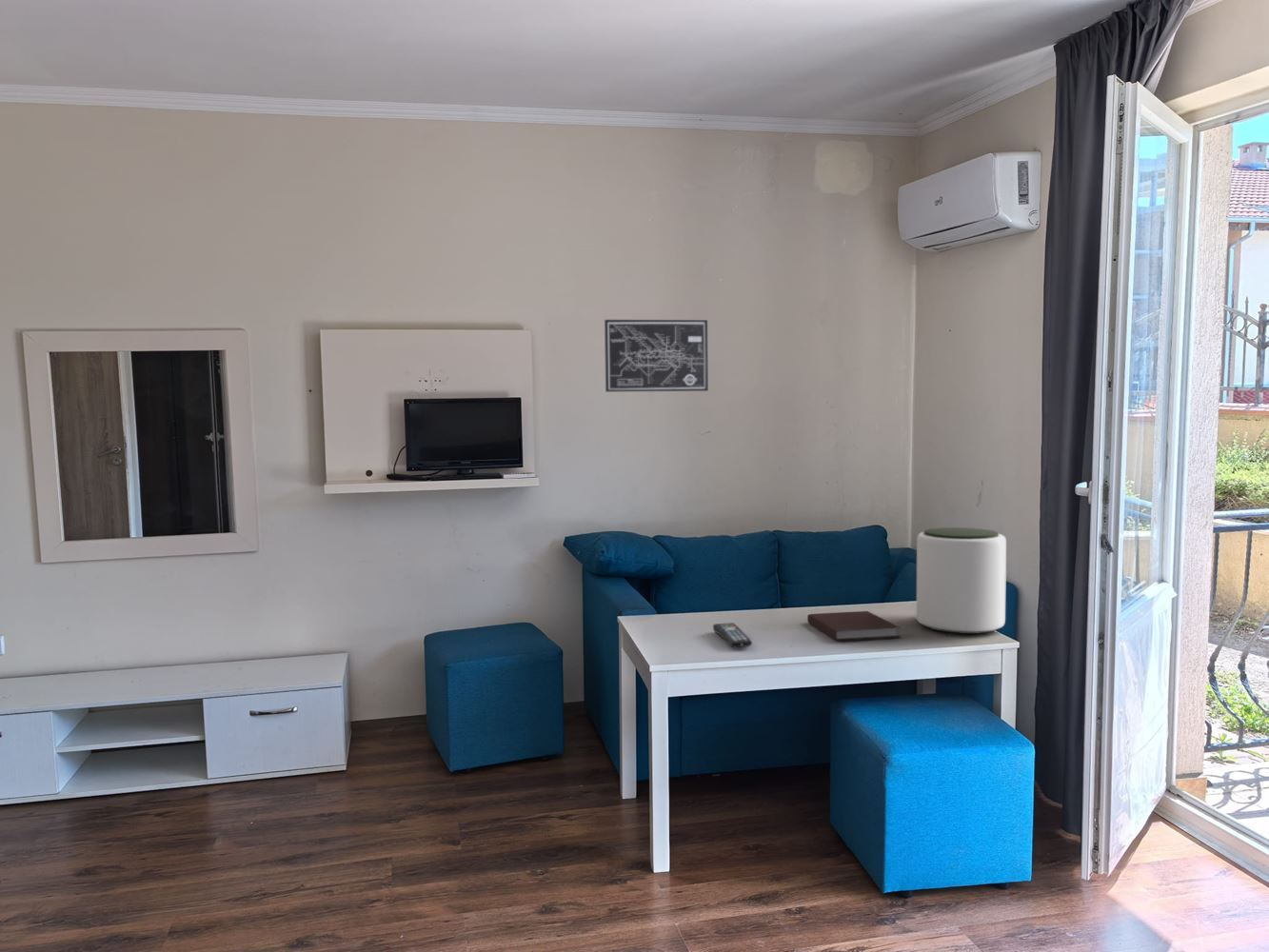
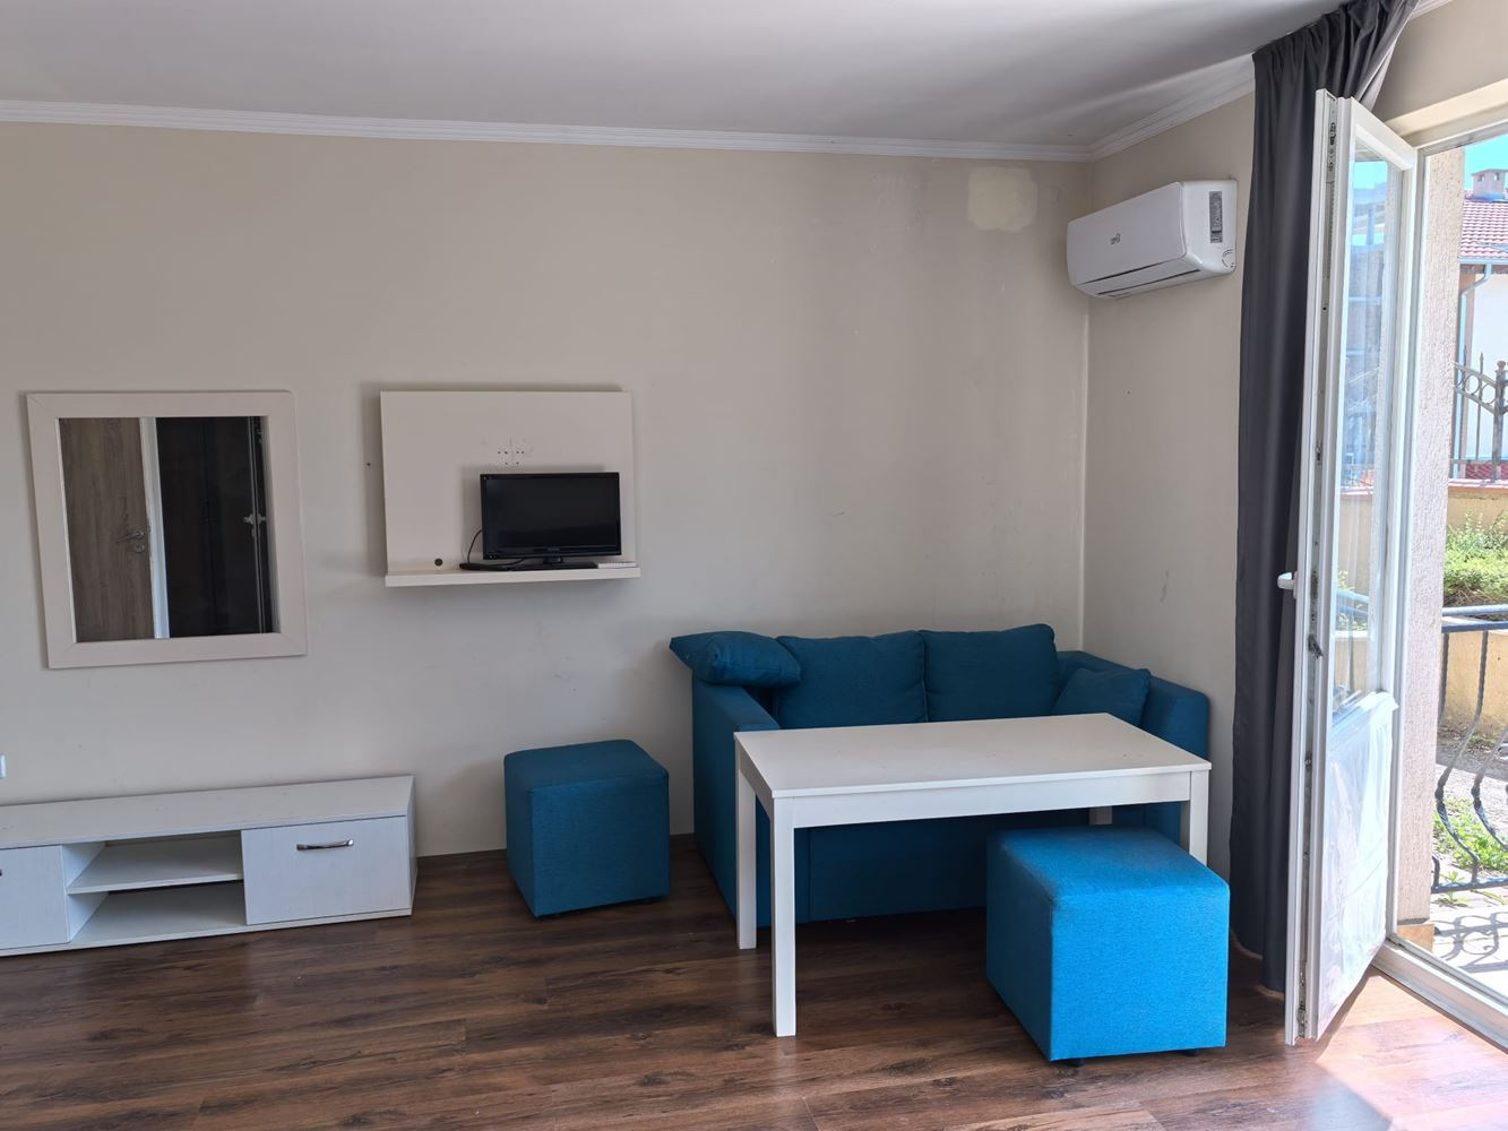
- remote control [712,622,753,648]
- wall art [604,319,709,393]
- notebook [806,610,901,642]
- plant pot [916,526,1007,635]
